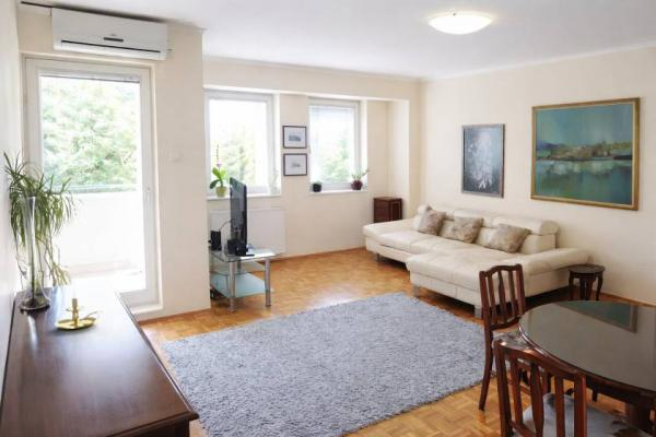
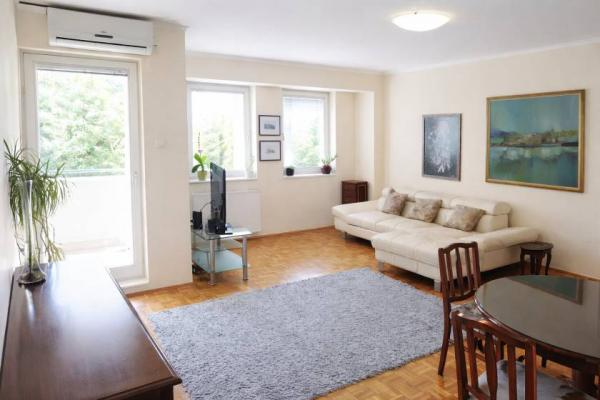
- candle holder [54,287,102,330]
